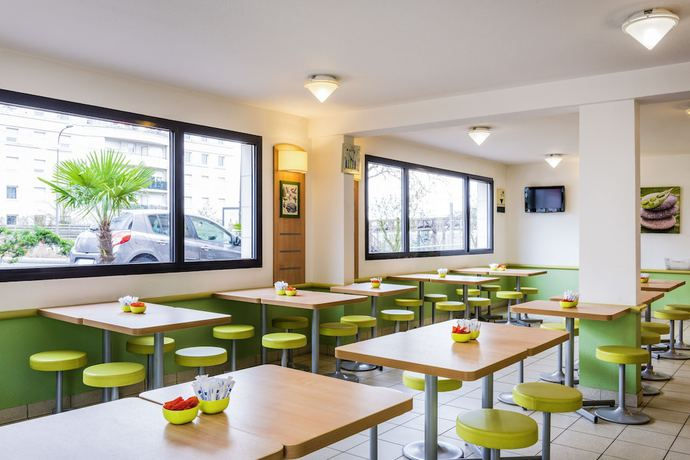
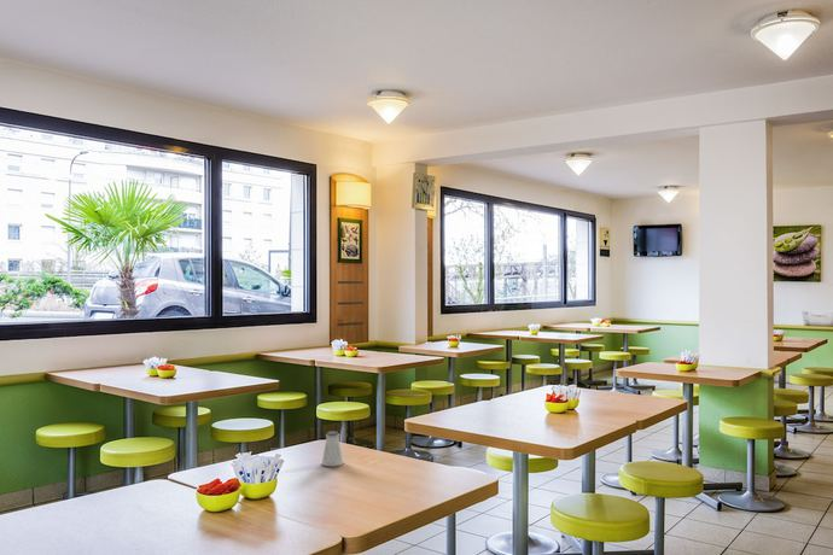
+ saltshaker [320,431,345,467]
